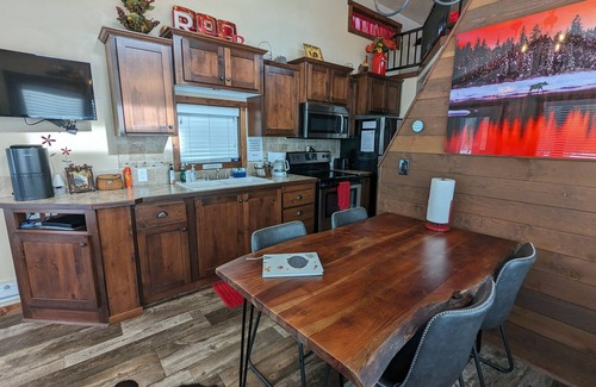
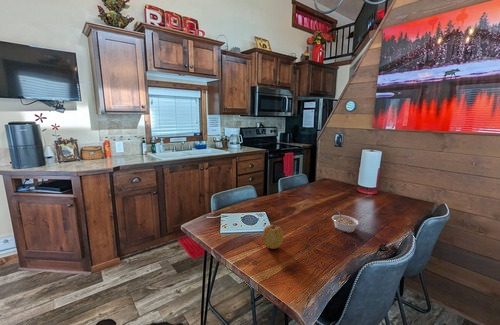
+ legume [331,210,360,233]
+ apple [262,224,284,250]
